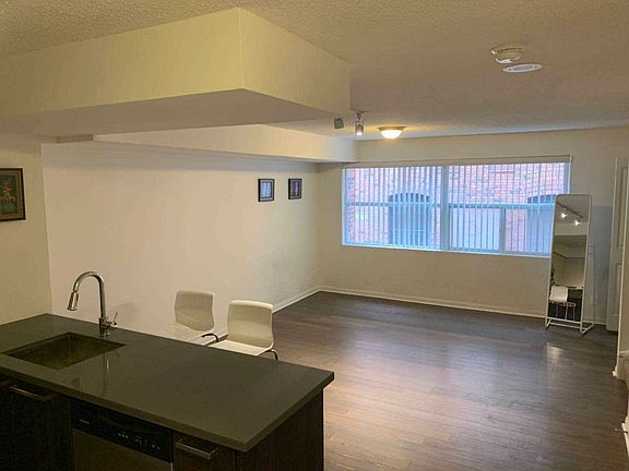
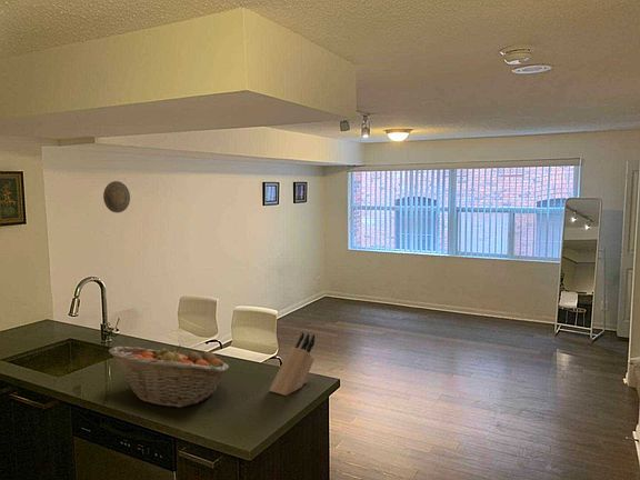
+ decorative plate [102,180,131,213]
+ knife block [268,331,316,397]
+ fruit basket [108,343,230,409]
